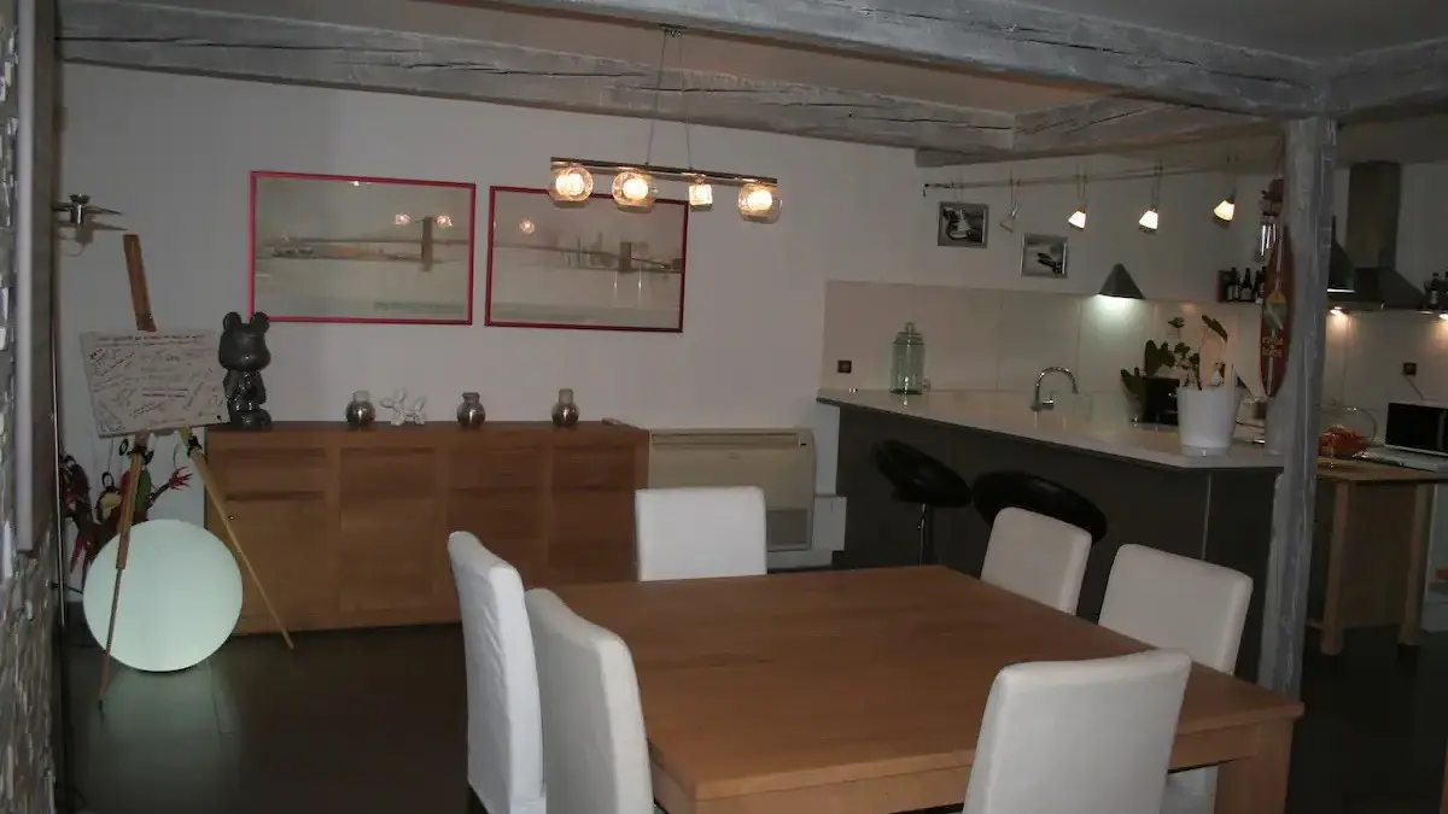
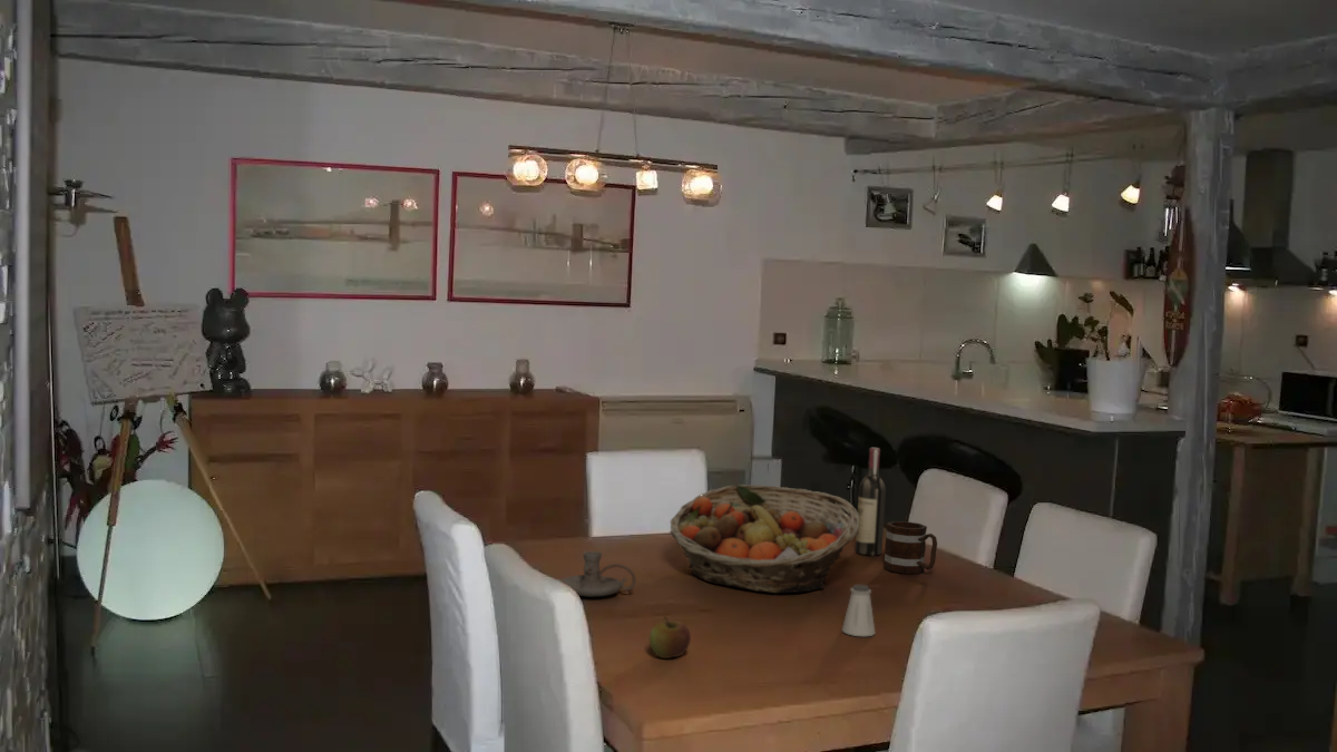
+ fruit basket [668,484,859,594]
+ mug [882,520,938,575]
+ candle holder [559,550,636,597]
+ apple [648,616,692,660]
+ saltshaker [841,584,876,637]
+ wine bottle [855,447,887,557]
